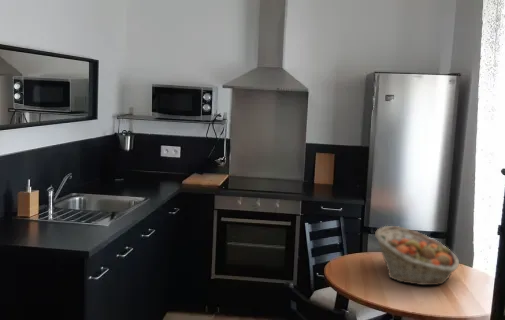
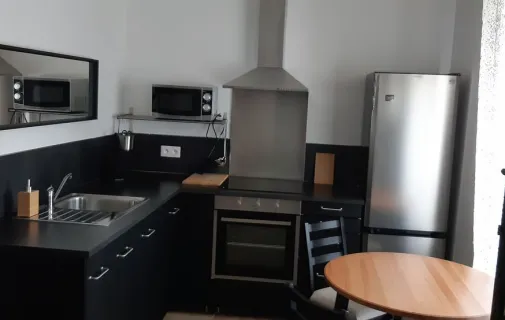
- fruit basket [374,225,460,286]
